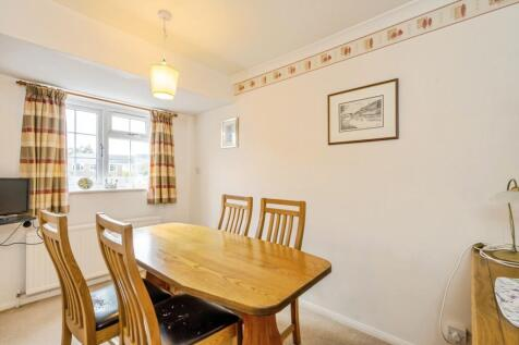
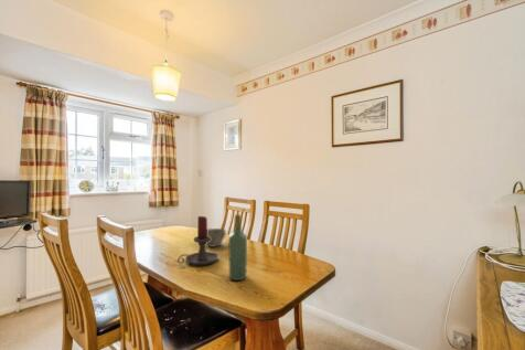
+ bowl [205,227,227,248]
+ wine bottle [227,213,248,282]
+ candle holder [176,215,219,266]
